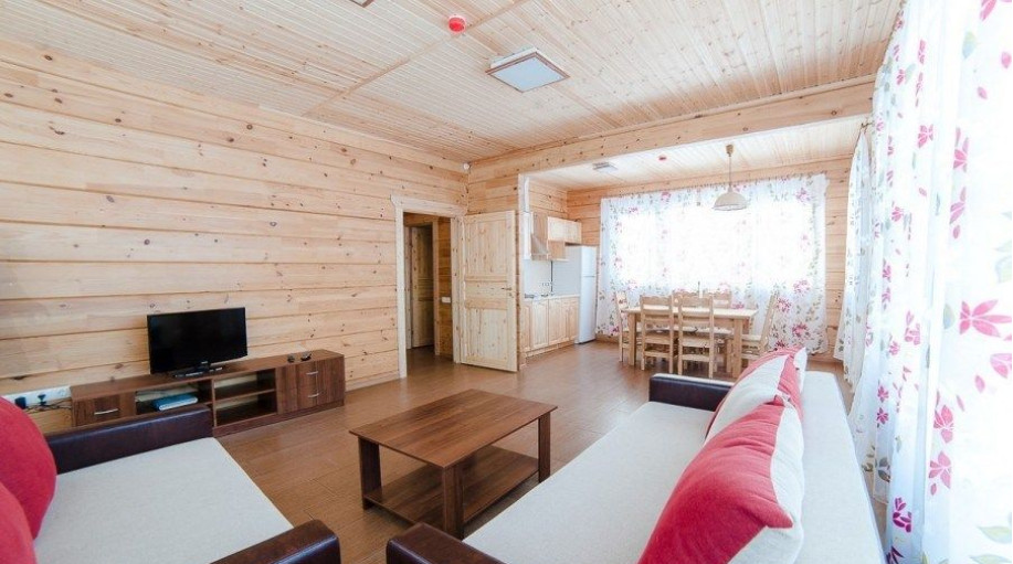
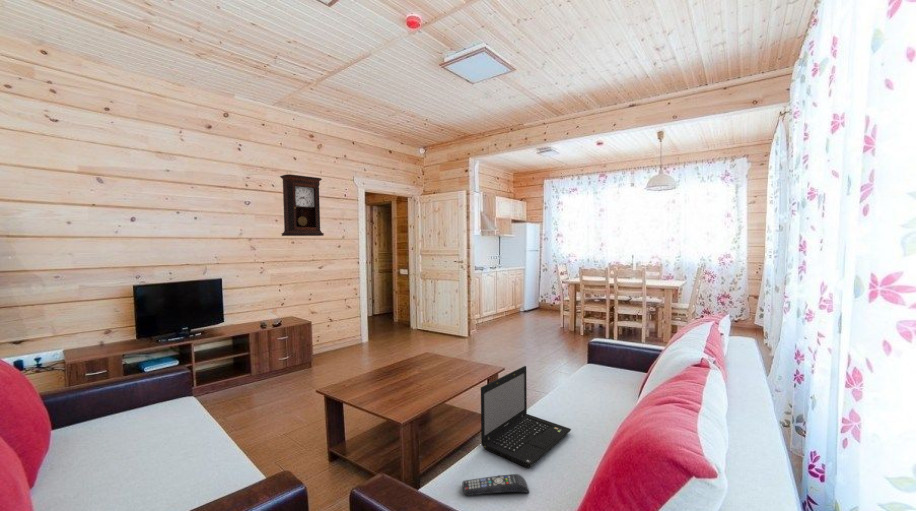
+ laptop [480,365,572,469]
+ remote control [461,473,530,497]
+ pendulum clock [279,173,325,237]
